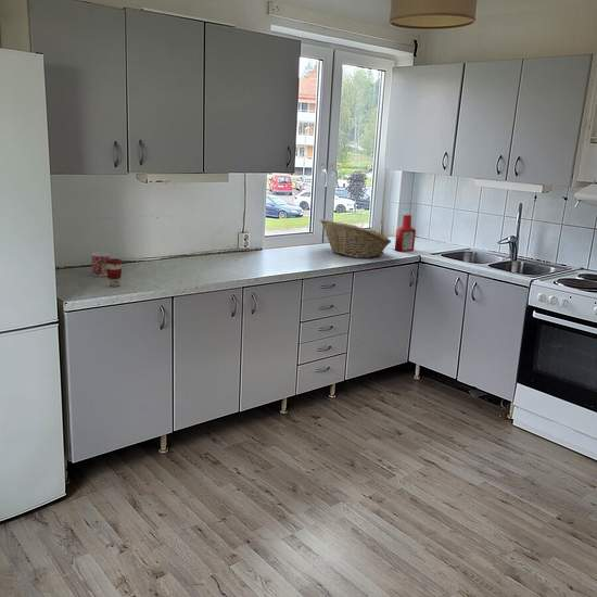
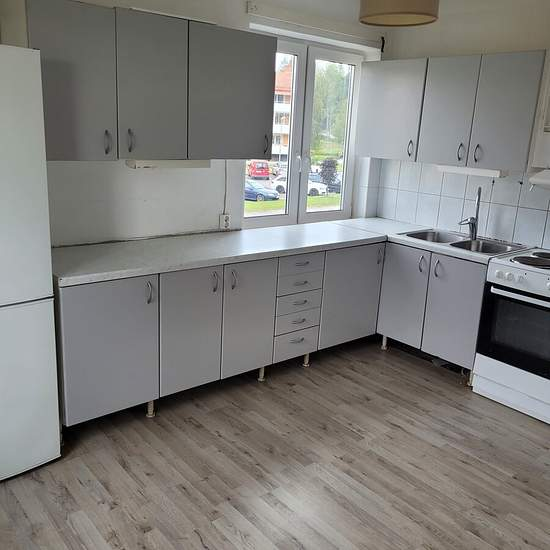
- fruit basket [319,218,392,259]
- coffee cup [105,257,124,288]
- mug [90,251,111,278]
- soap bottle [394,212,417,253]
